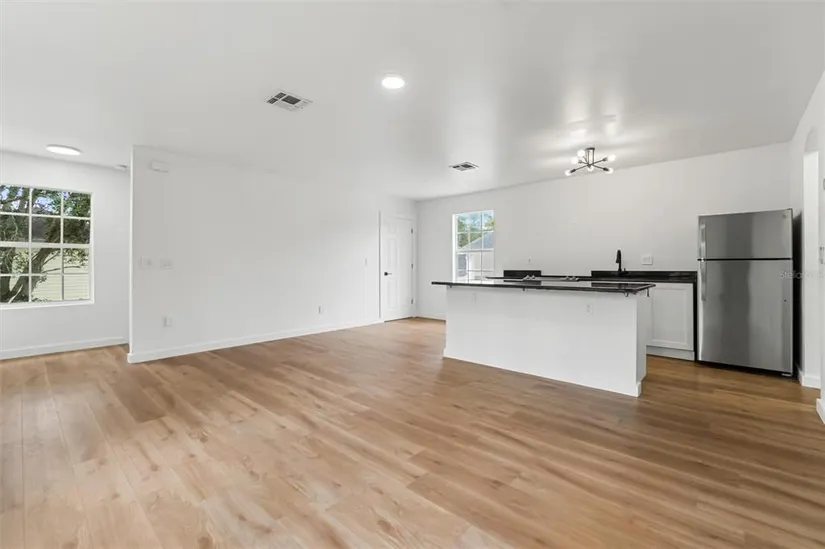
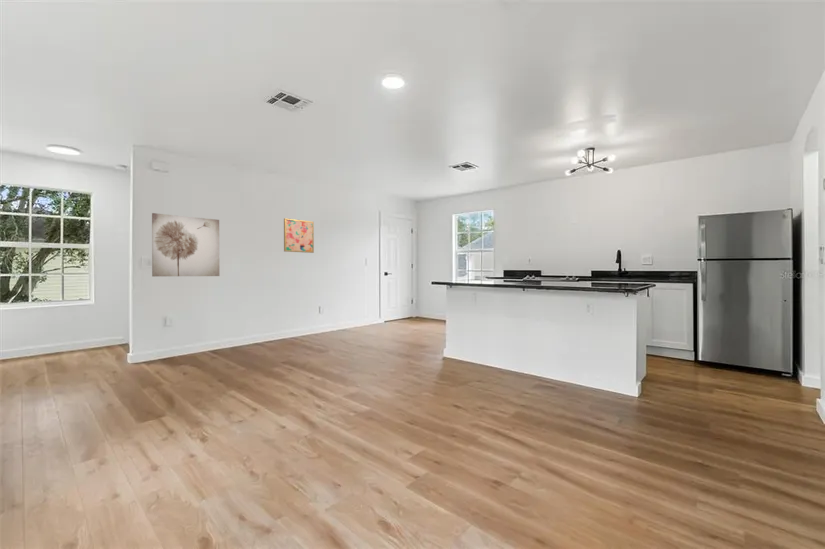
+ wall art [283,217,315,254]
+ wall art [151,212,220,277]
